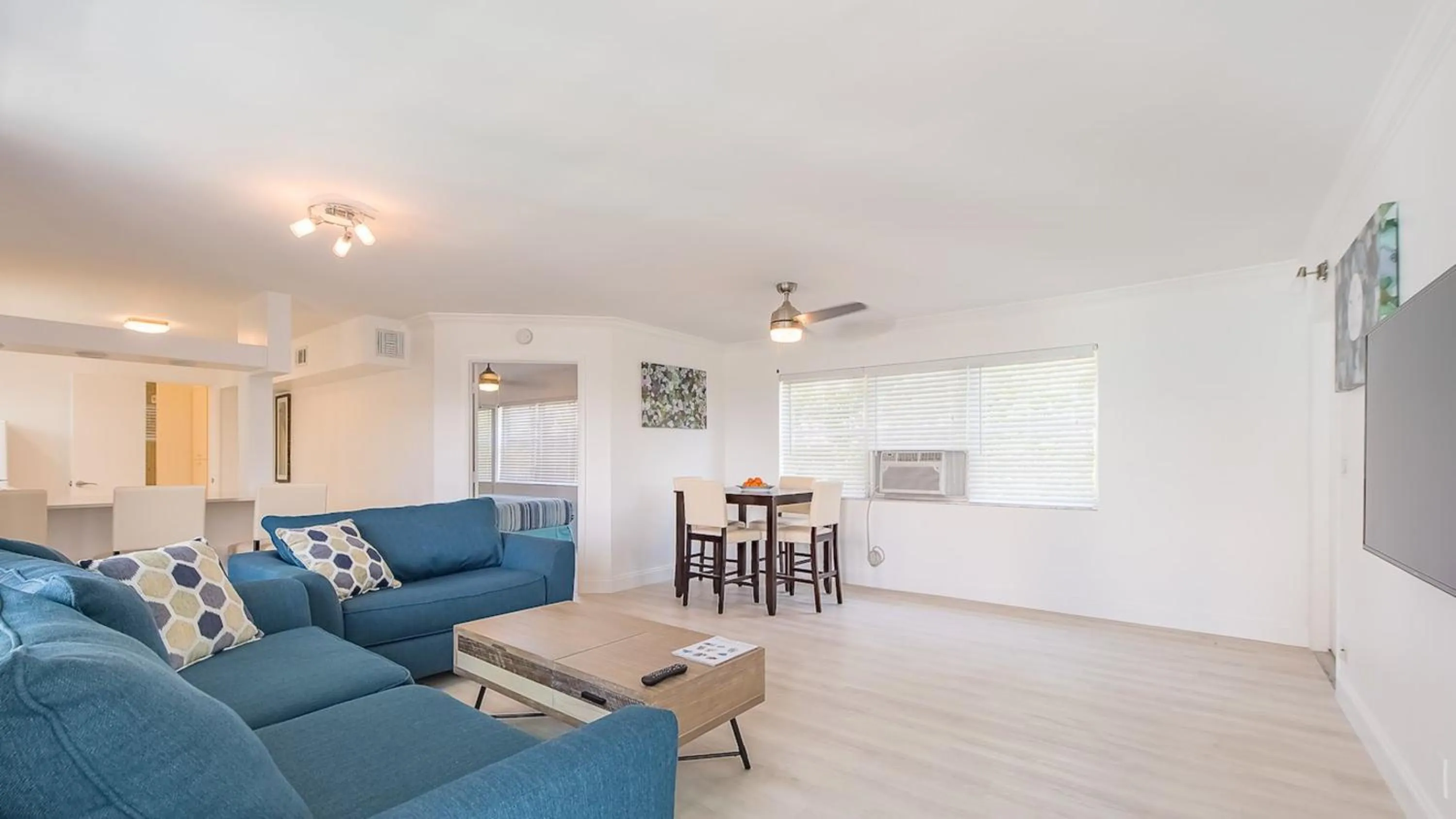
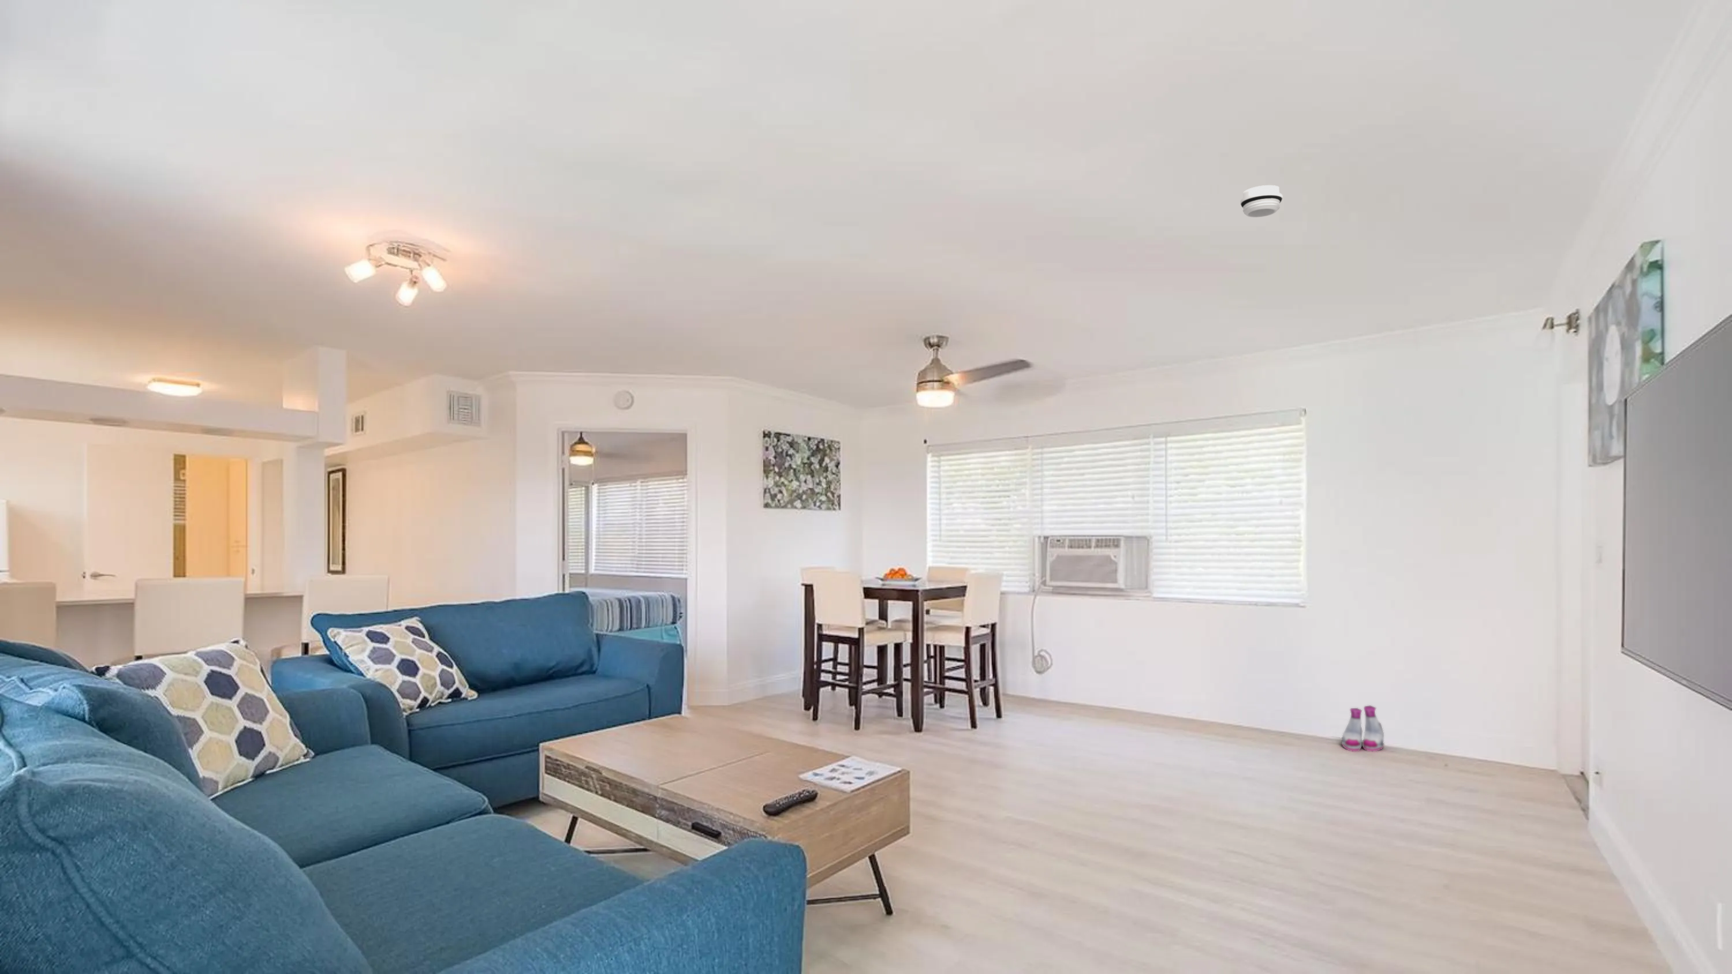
+ smoke detector [1240,184,1282,218]
+ boots [1341,704,1385,752]
